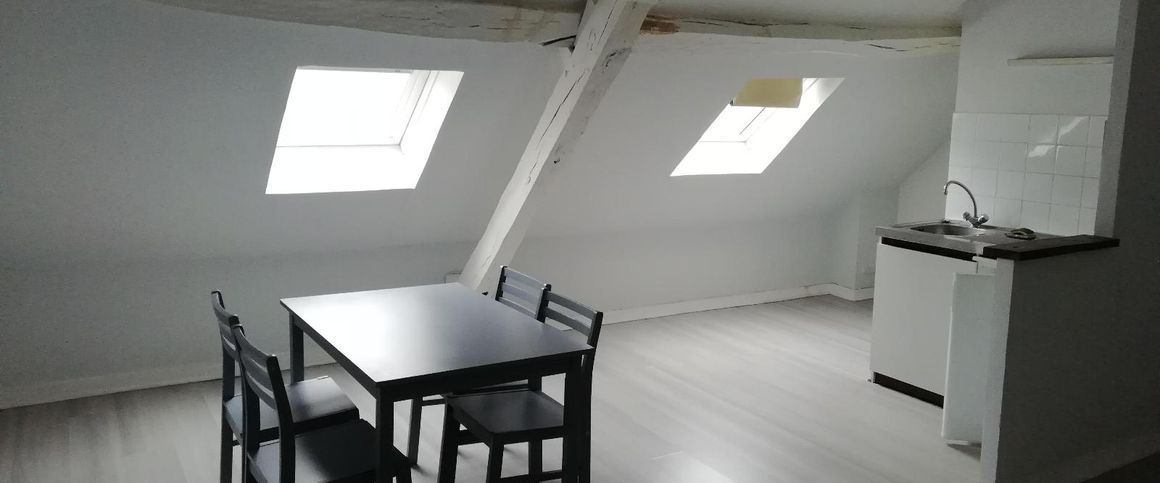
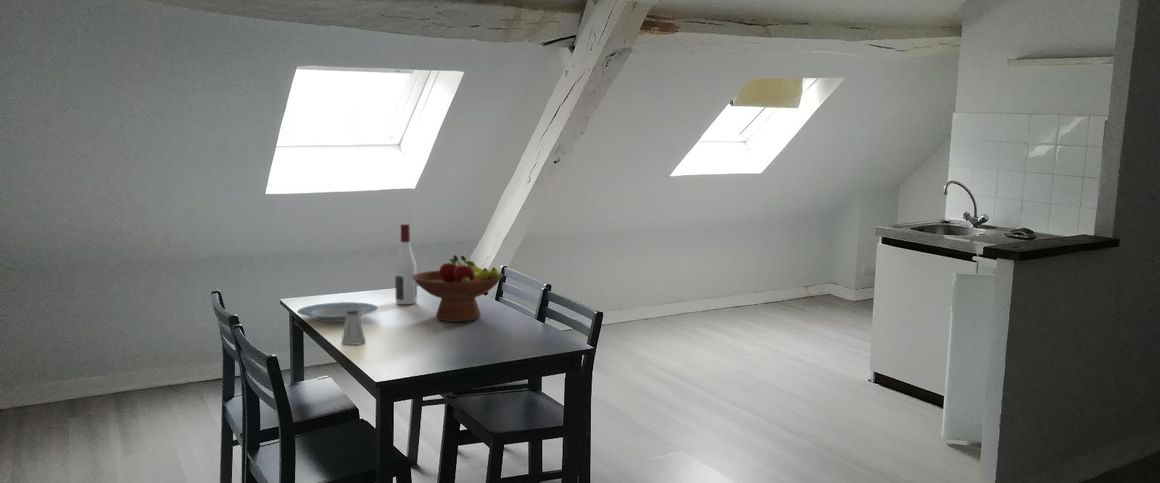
+ saltshaker [341,310,366,346]
+ alcohol [394,223,418,305]
+ plate [296,301,379,323]
+ fruit bowl [412,254,504,323]
